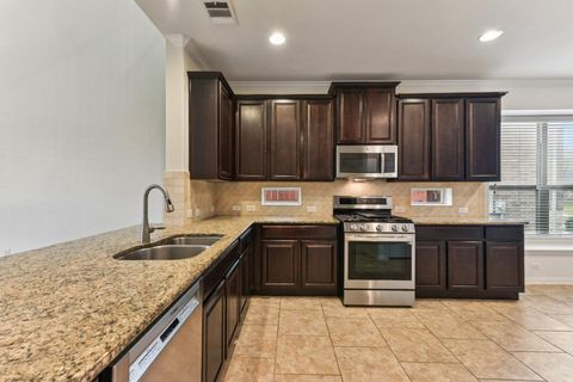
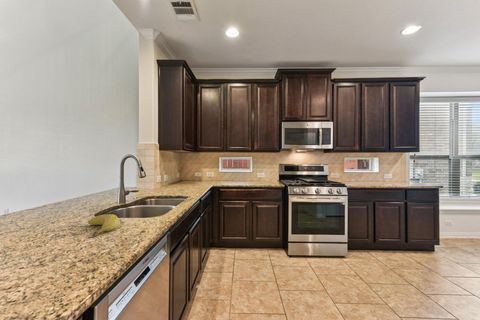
+ banana [87,213,120,237]
